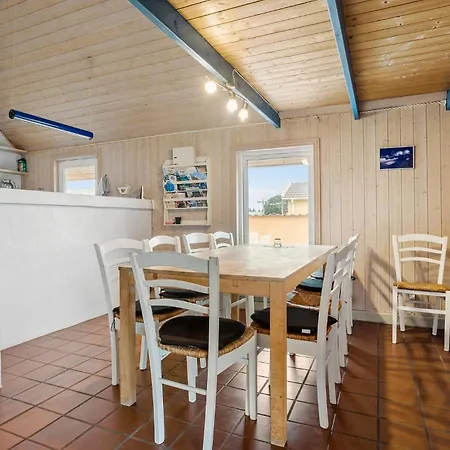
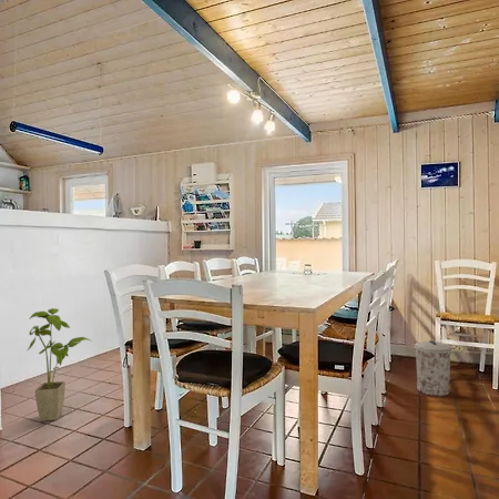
+ house plant [27,307,93,422]
+ trash can [414,339,452,397]
